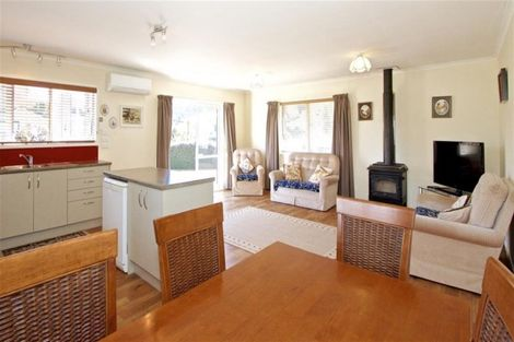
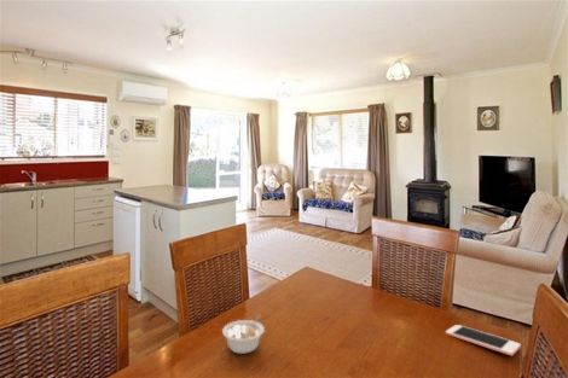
+ legume [221,314,266,355]
+ cell phone [445,324,522,357]
